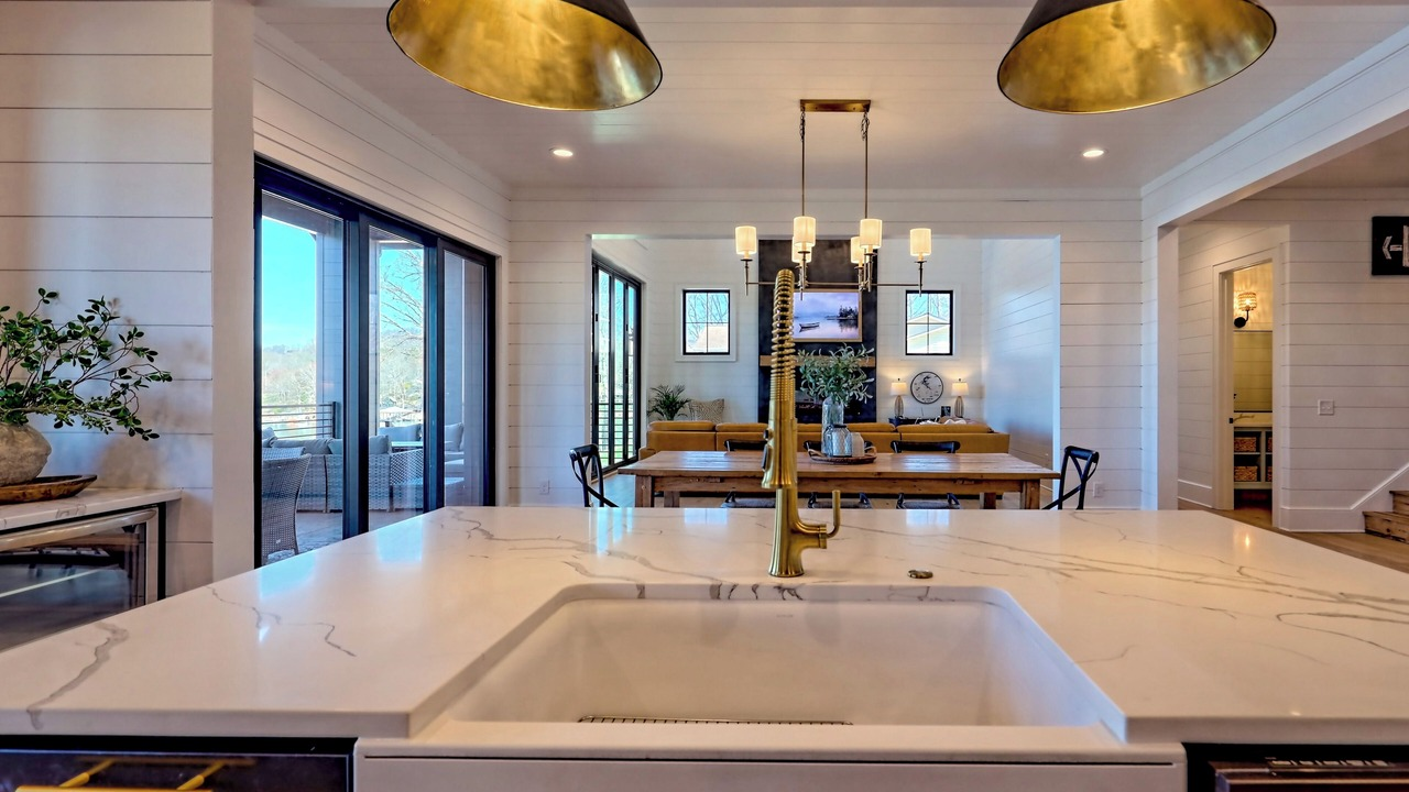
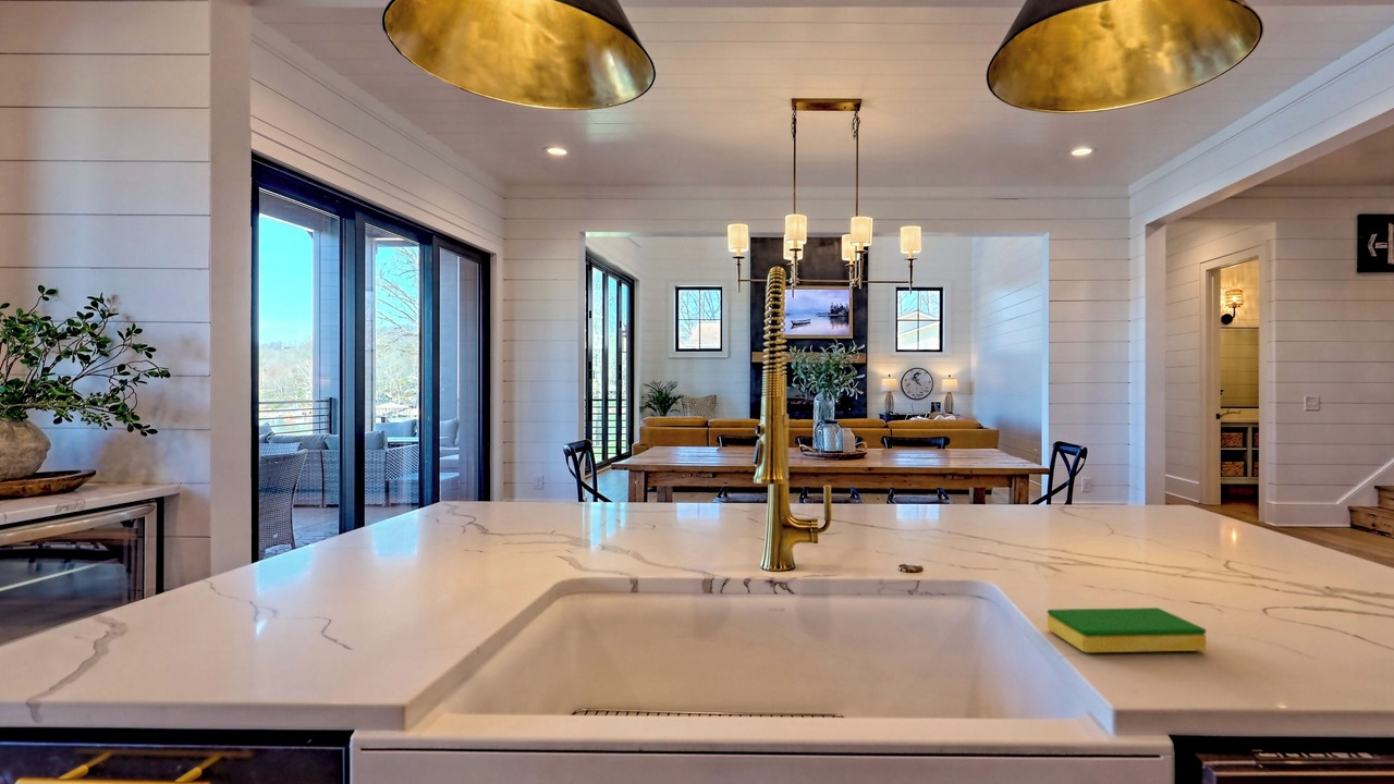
+ dish sponge [1047,607,1207,653]
